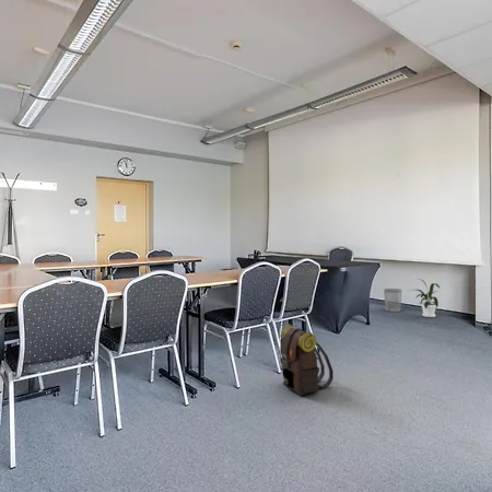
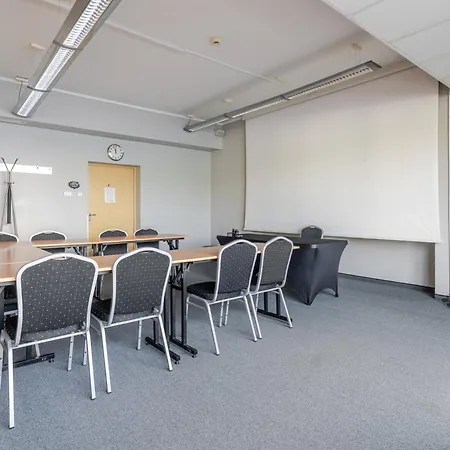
- backpack [279,323,335,397]
- wastebasket [383,288,403,313]
- house plant [407,278,441,318]
